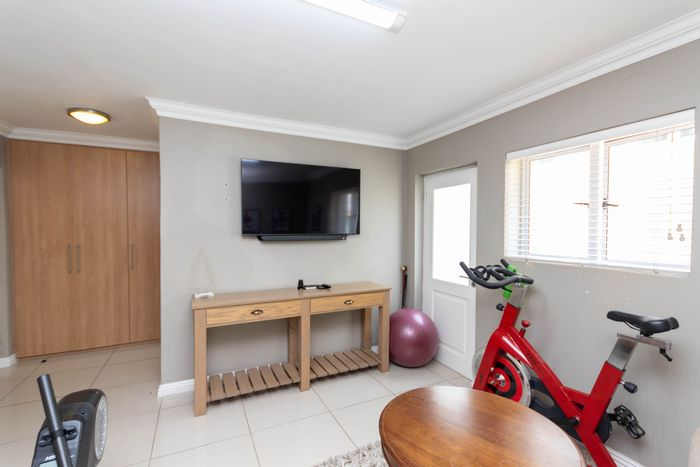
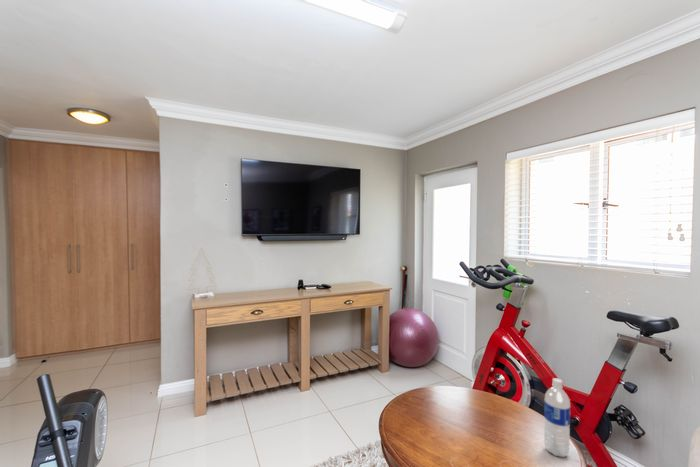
+ water bottle [543,377,571,458]
